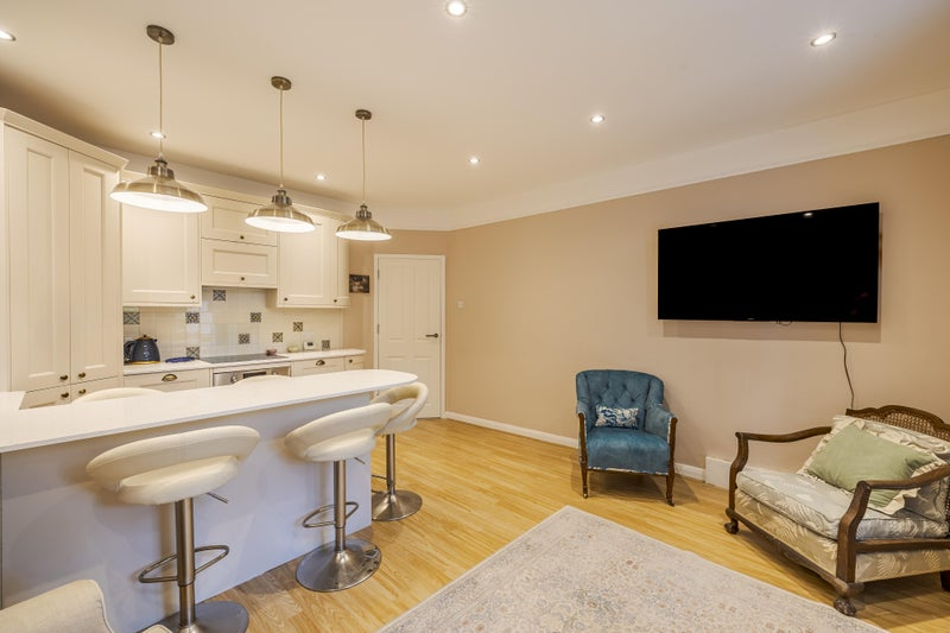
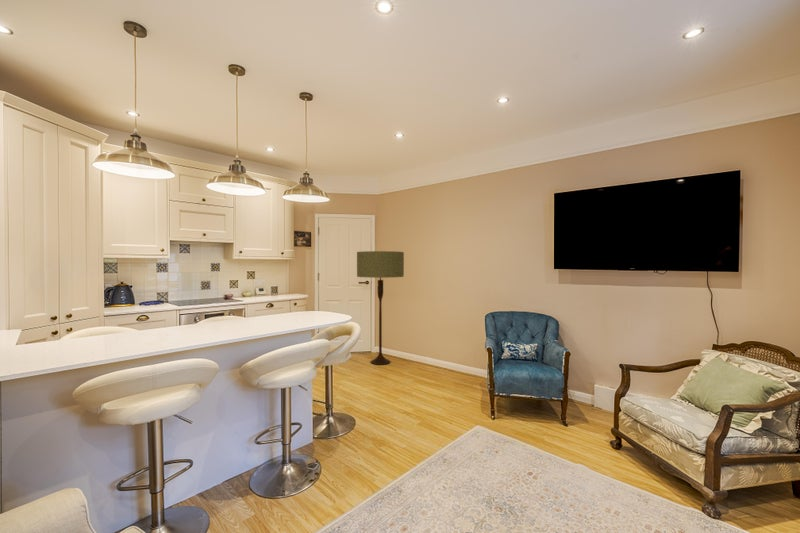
+ floor lamp [356,250,405,366]
